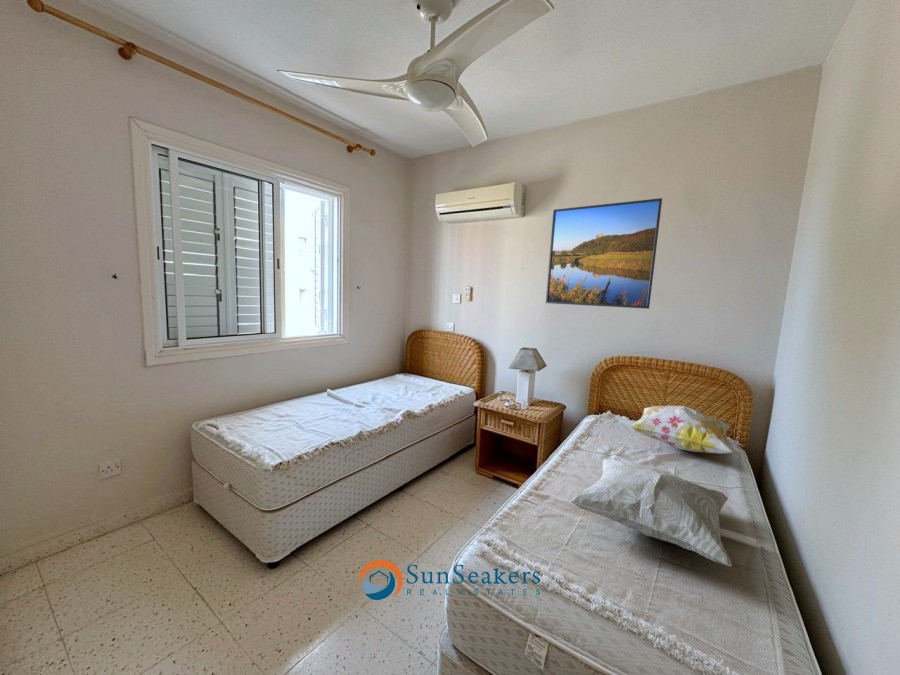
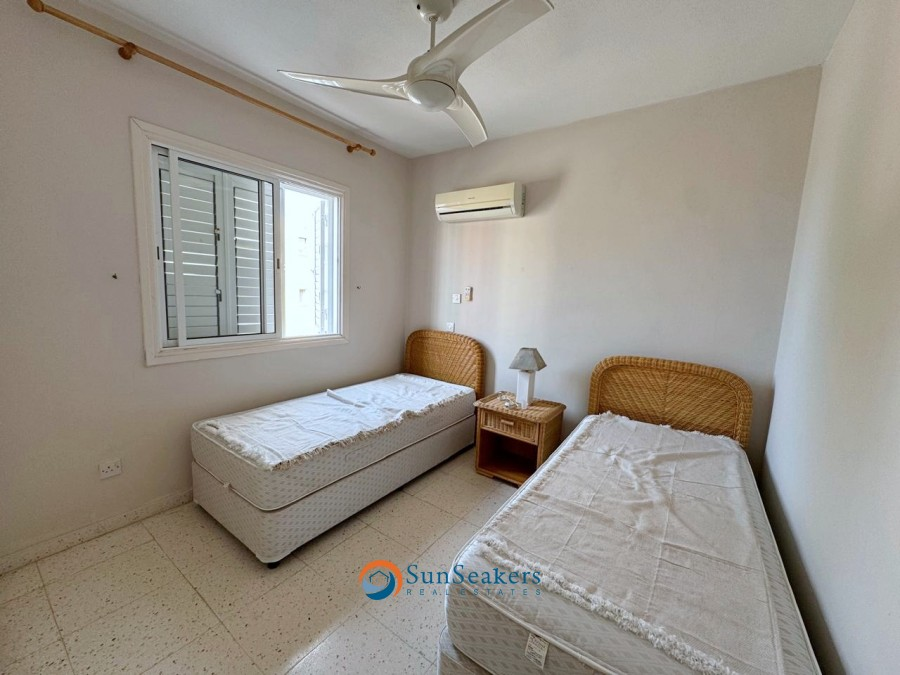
- decorative pillow [627,405,735,454]
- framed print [545,197,663,310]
- decorative pillow [569,458,733,568]
